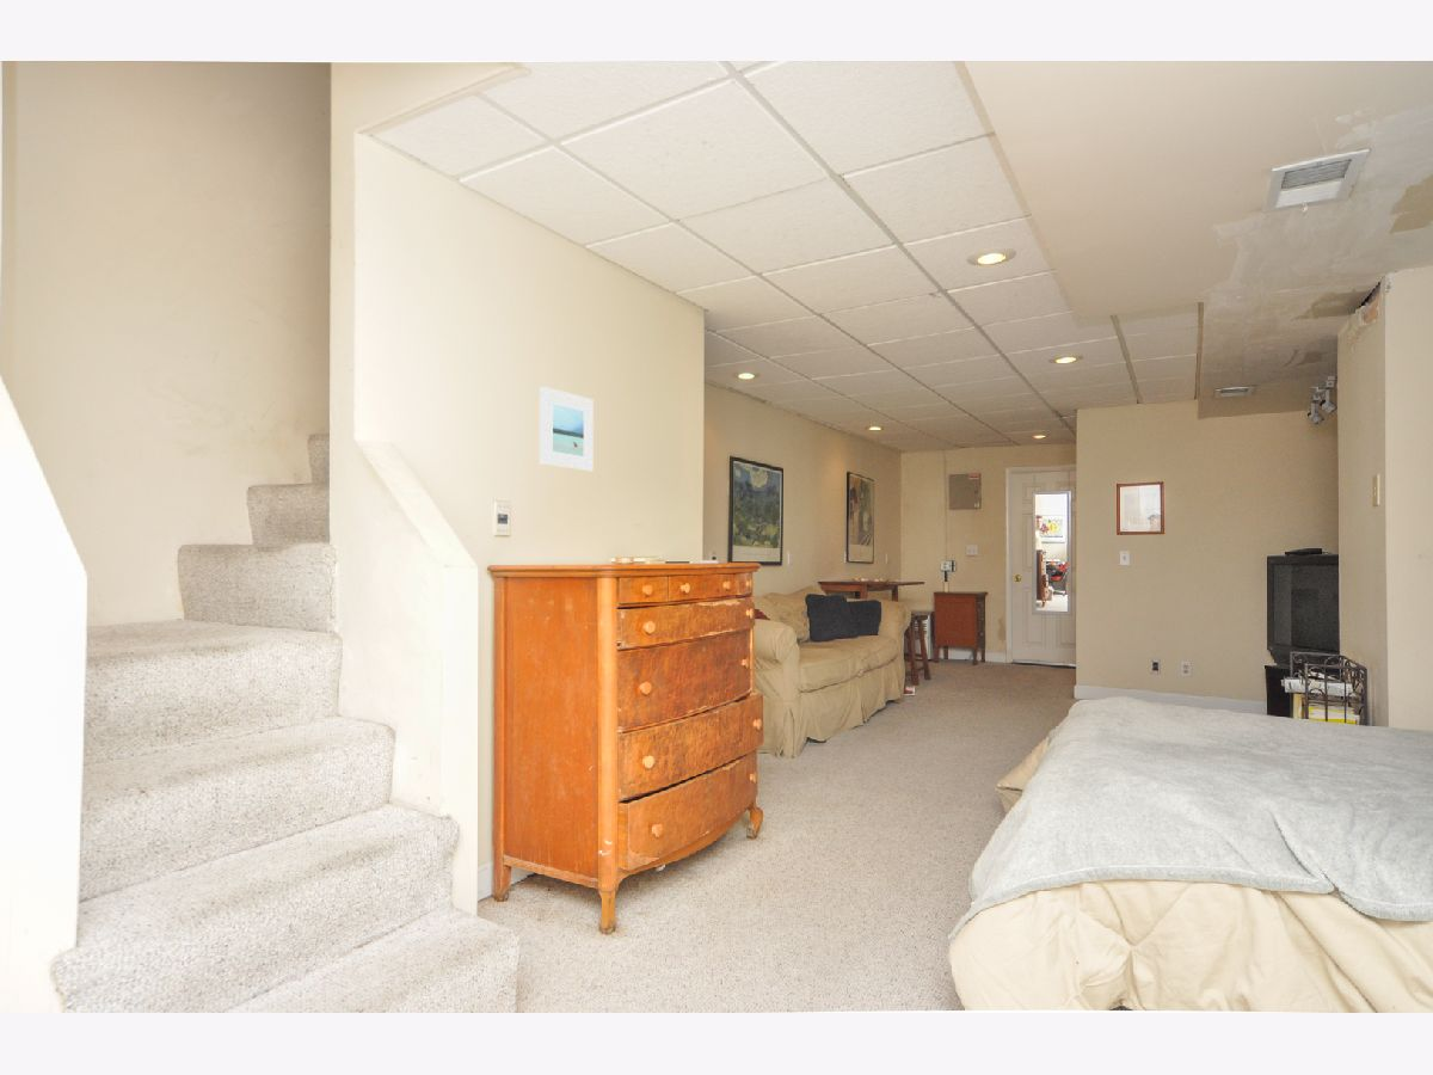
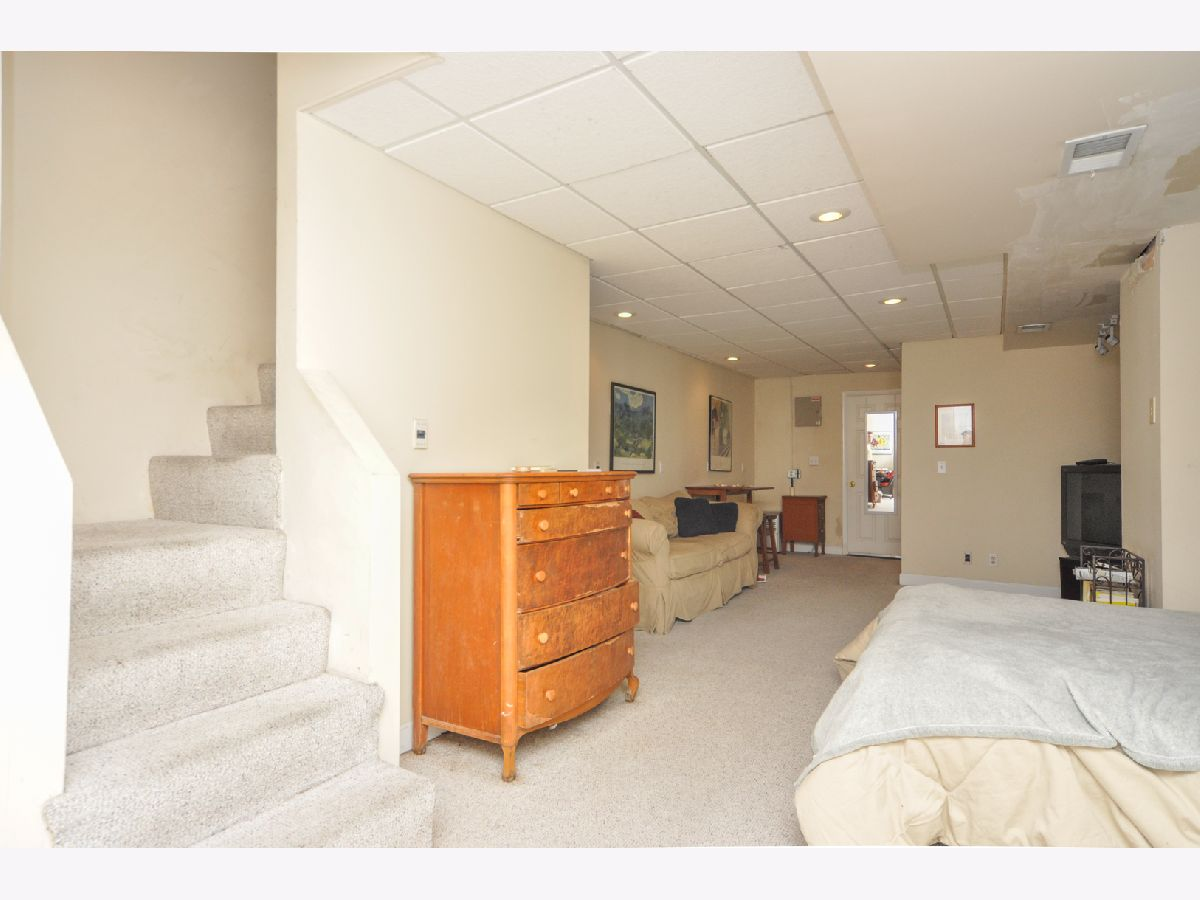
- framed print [539,386,595,473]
